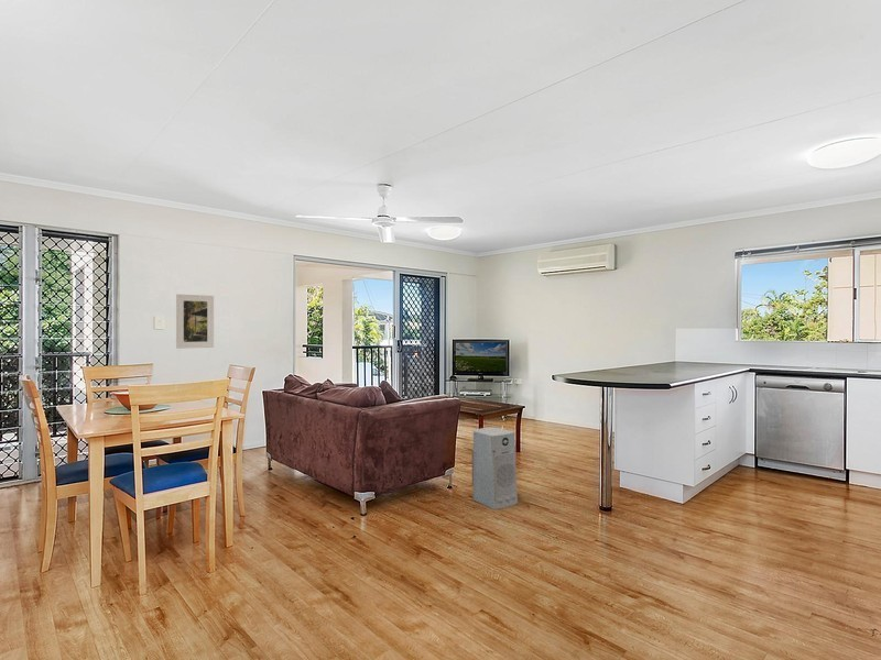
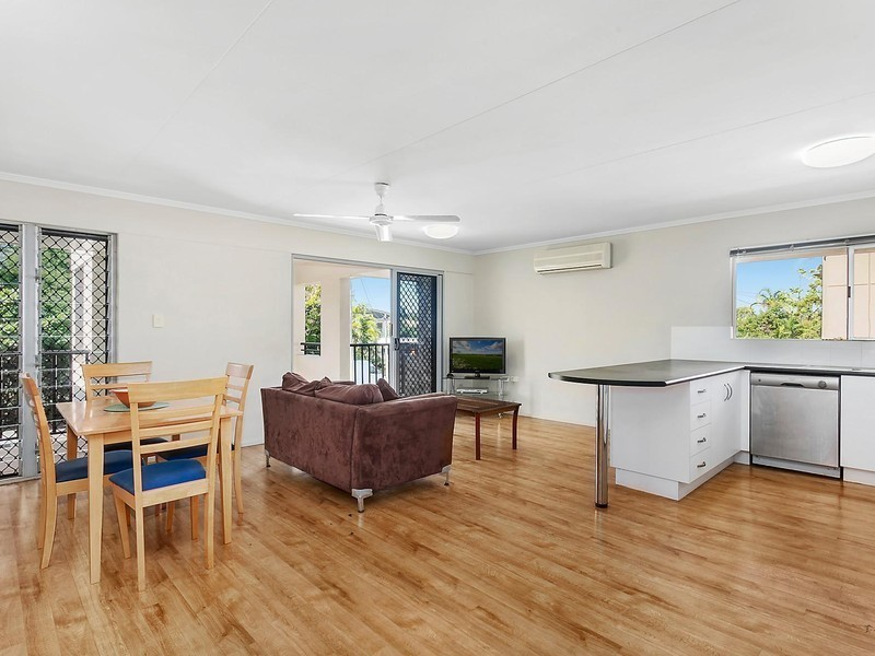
- air purifier [471,426,519,510]
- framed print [175,293,215,350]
